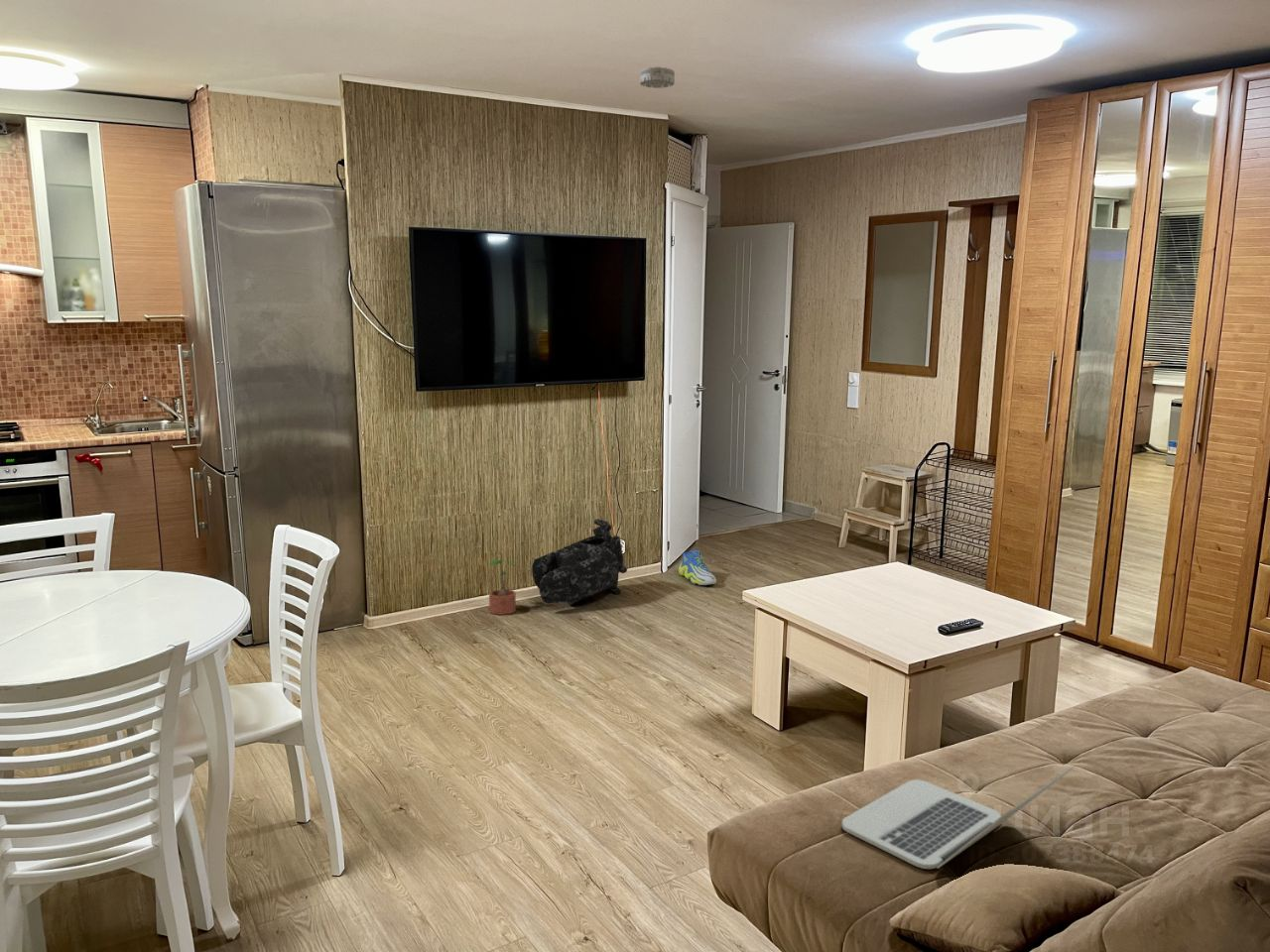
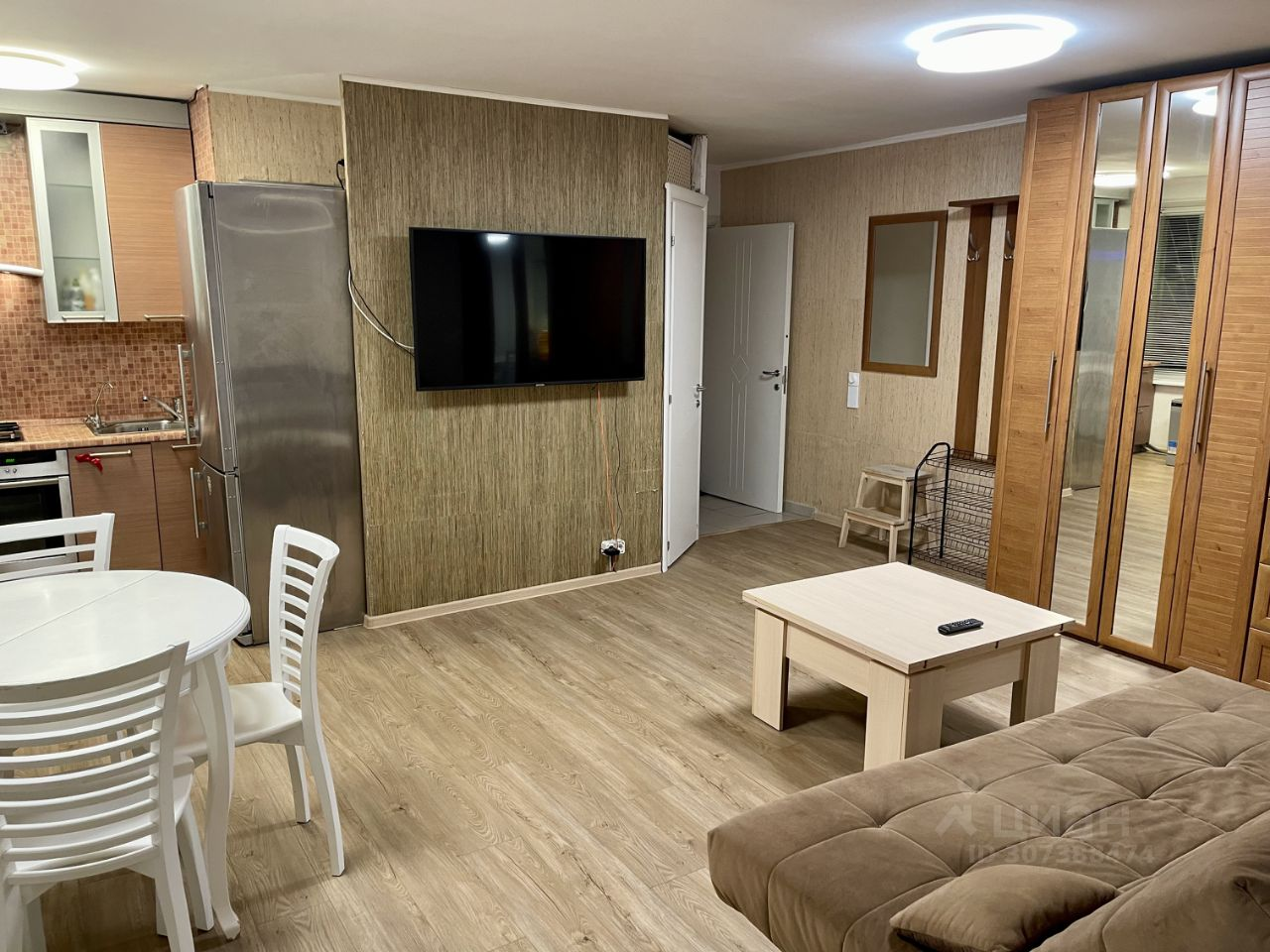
- smoke detector [639,65,676,89]
- body armor [531,518,628,606]
- sneaker [678,548,717,586]
- potted plant [486,559,517,616]
- laptop [841,766,1075,870]
